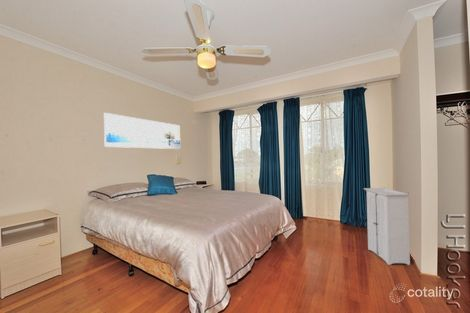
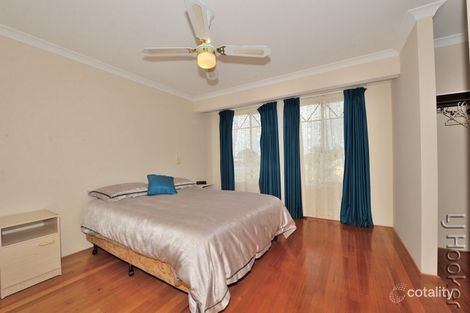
- storage cabinet [363,187,411,266]
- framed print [103,112,181,150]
